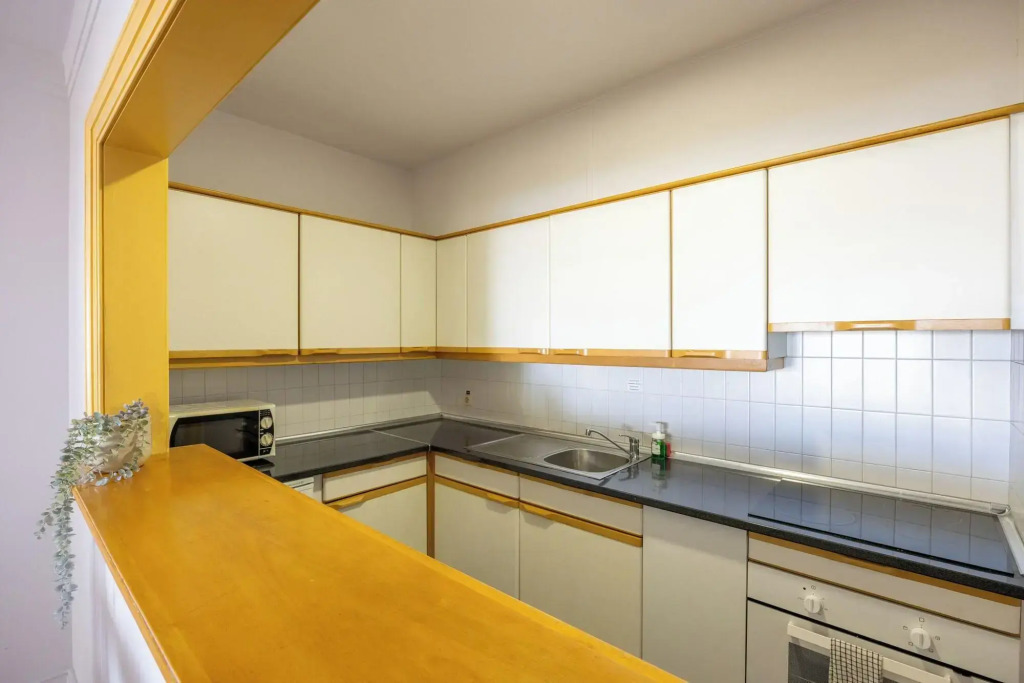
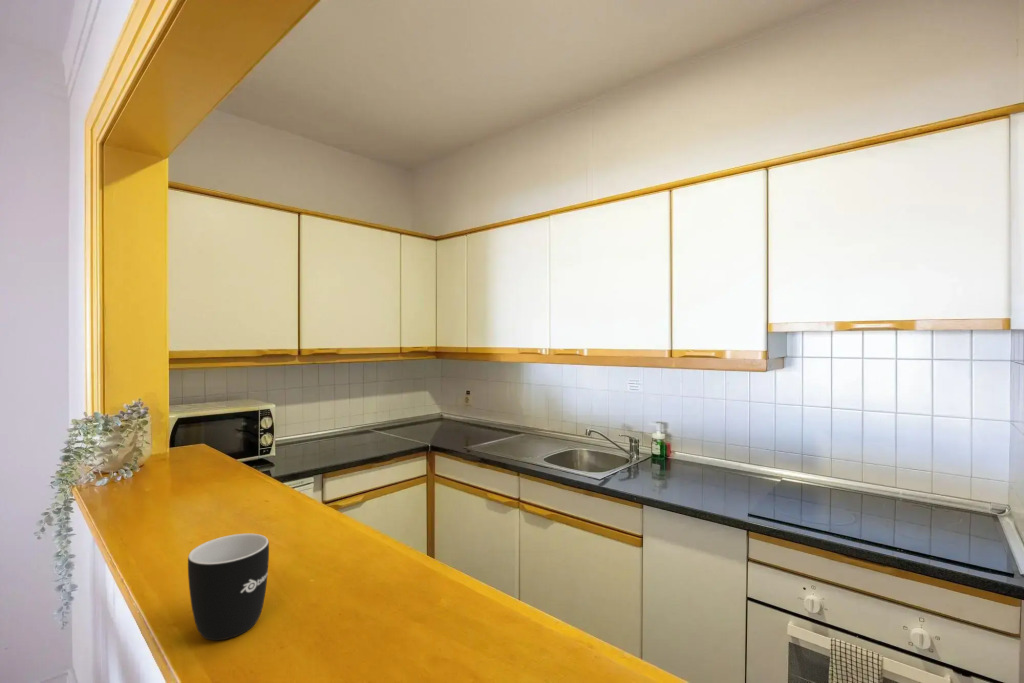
+ mug [187,533,270,641]
